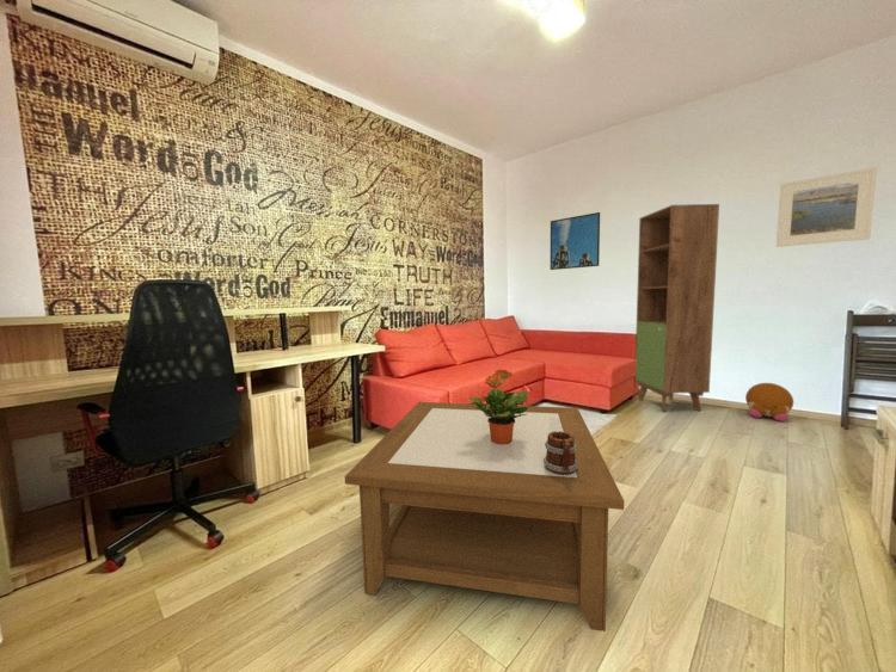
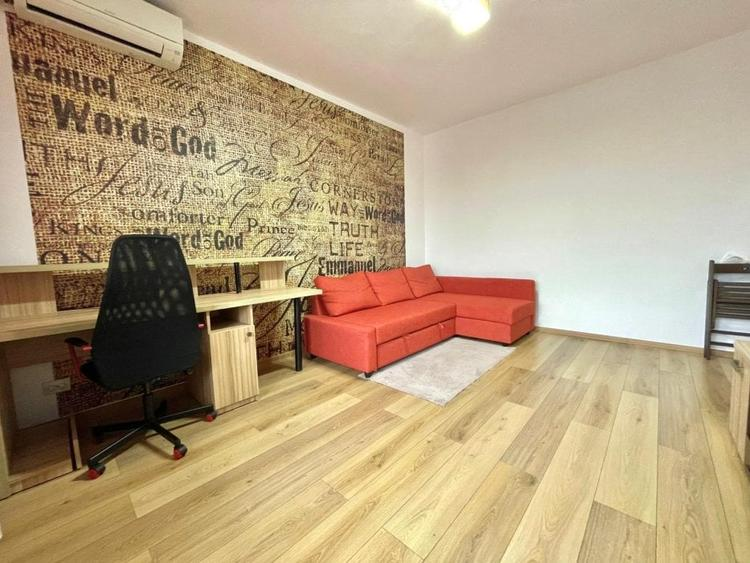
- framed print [775,166,878,248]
- plush toy [744,382,794,423]
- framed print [550,211,601,271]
- cabinet [634,203,720,413]
- potted plant [467,368,529,444]
- coffee table [344,401,625,633]
- mug [544,431,578,475]
